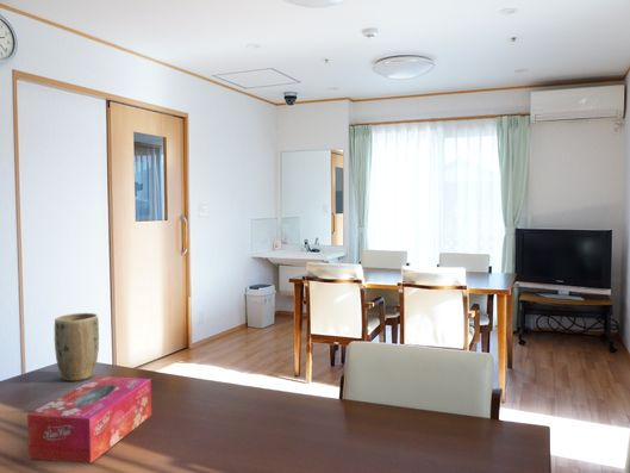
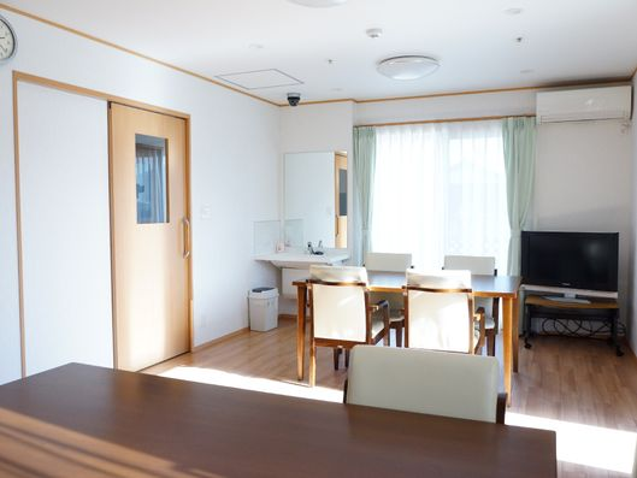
- tissue box [26,375,152,465]
- plant pot [54,312,100,382]
